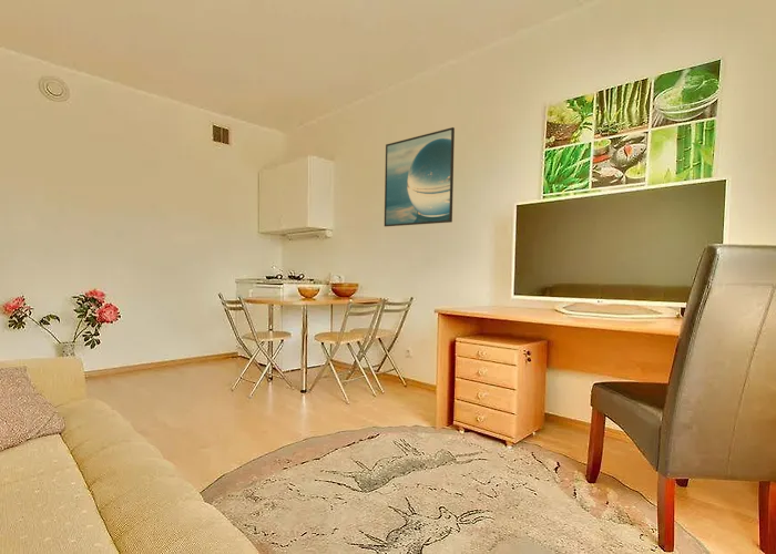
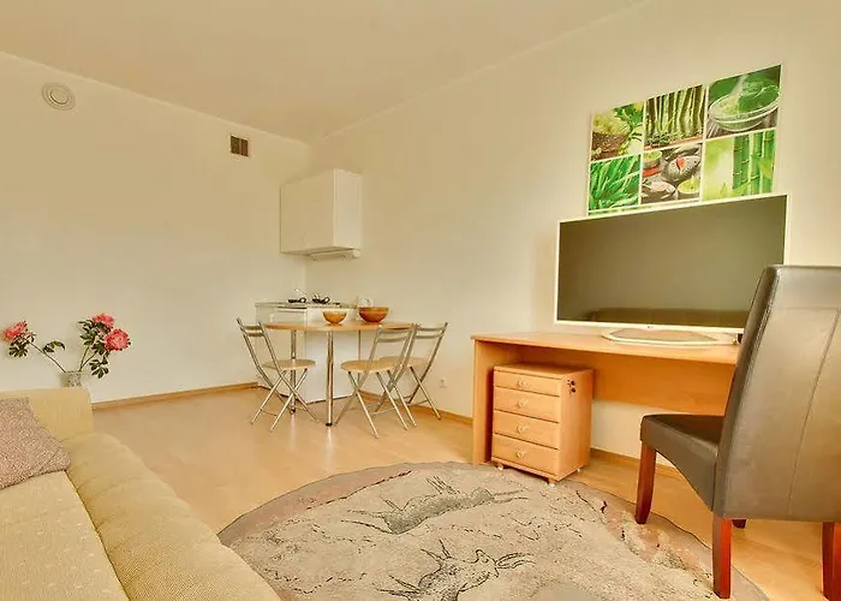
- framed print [384,126,456,227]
